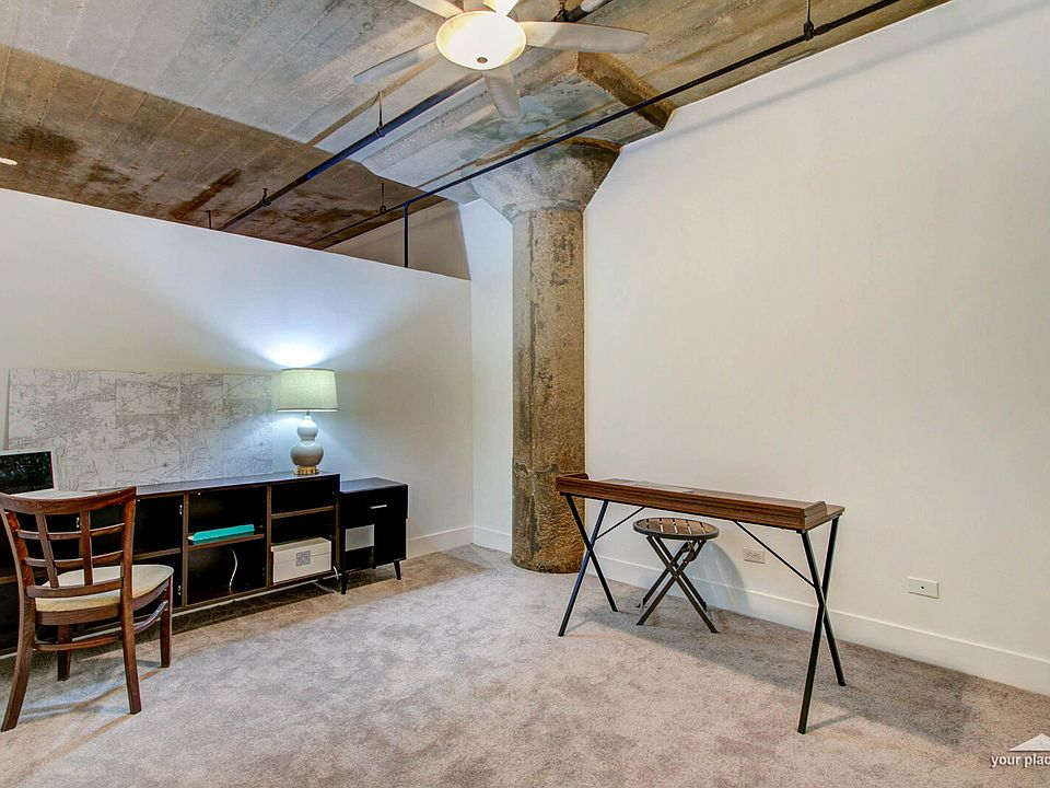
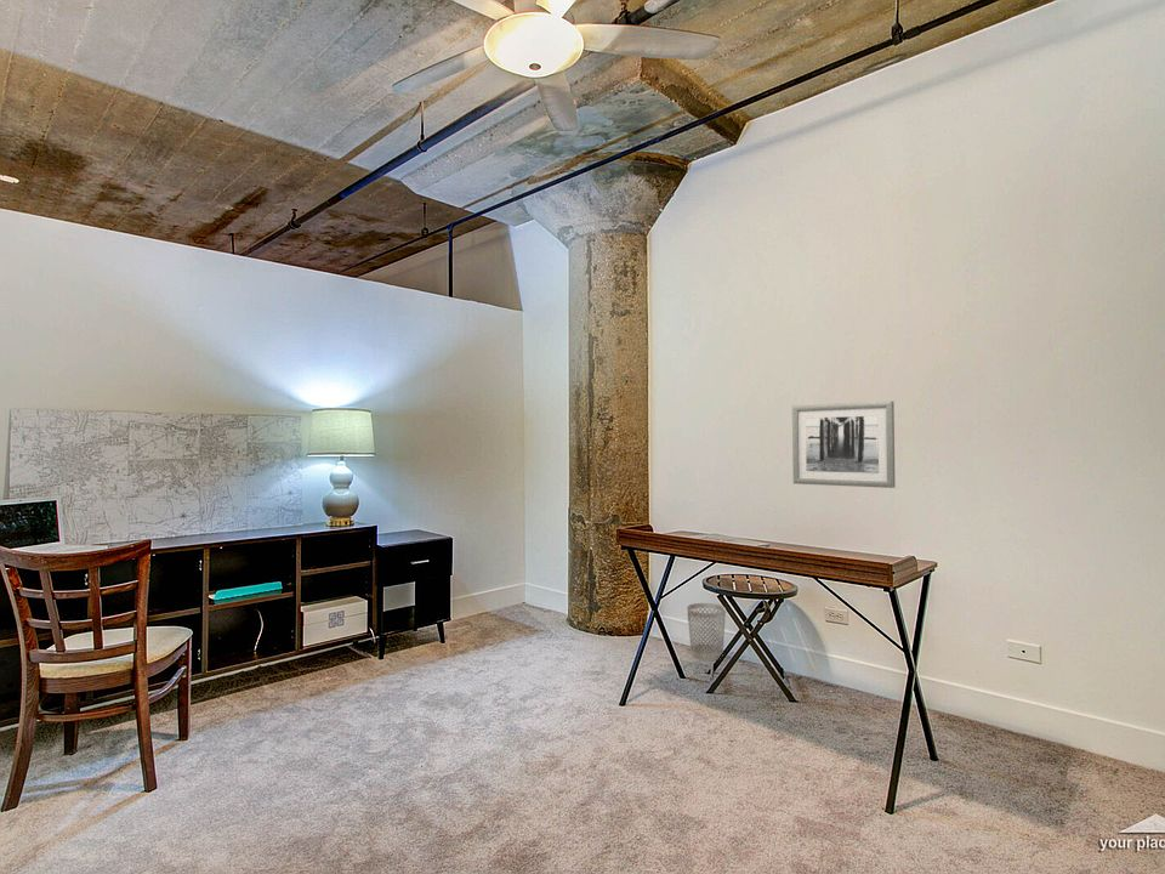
+ wastebasket [686,602,727,662]
+ wall art [791,399,897,489]
